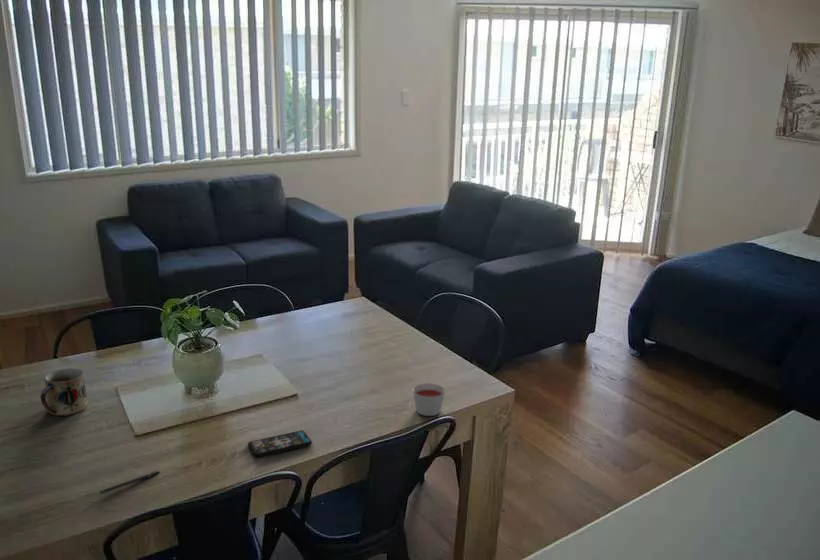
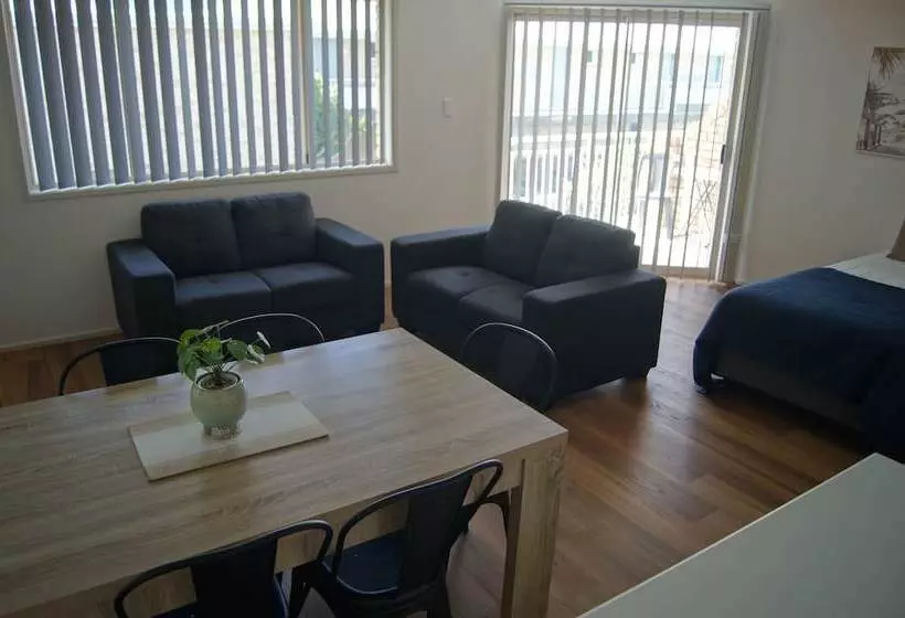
- smartphone [247,429,313,458]
- candle [412,382,446,417]
- mug [39,367,89,417]
- pen [99,470,160,495]
